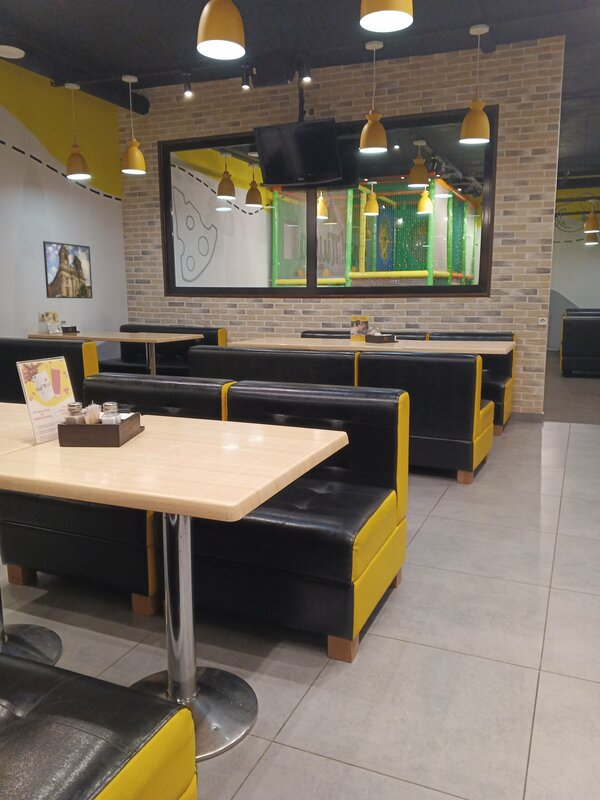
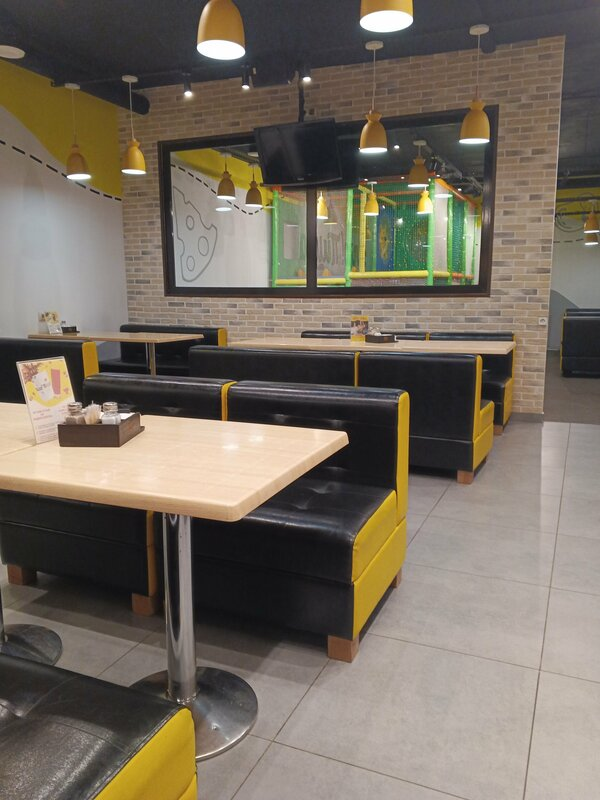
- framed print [42,240,93,299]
